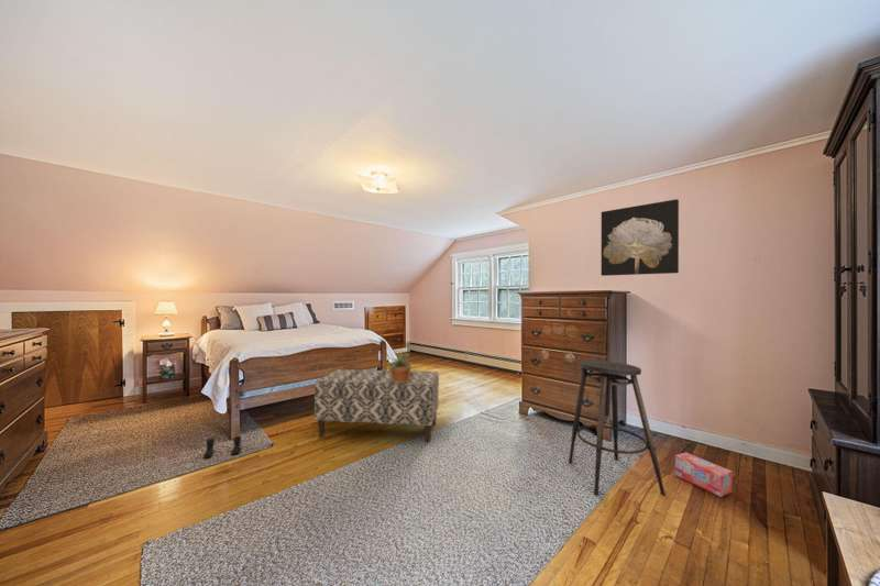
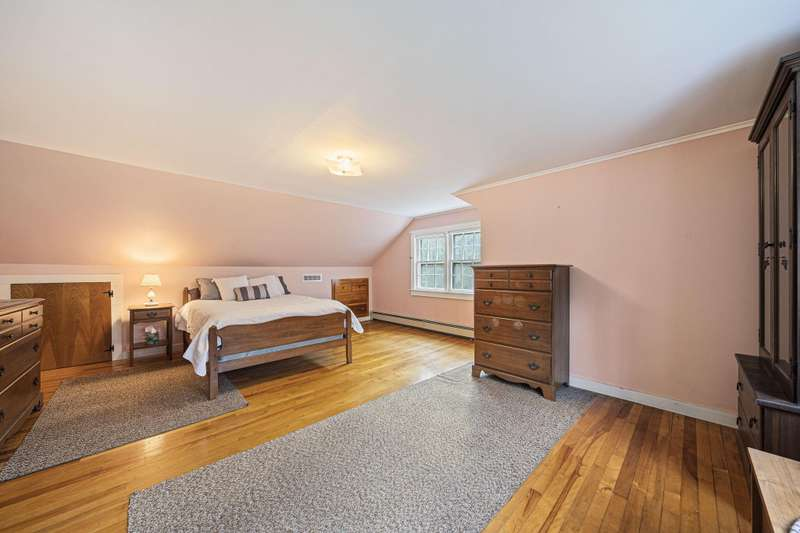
- wall art [600,198,680,277]
- bench [314,368,440,443]
- boots [202,435,243,460]
- potted plant [386,350,414,383]
- stool [568,360,667,497]
- box [674,451,734,498]
